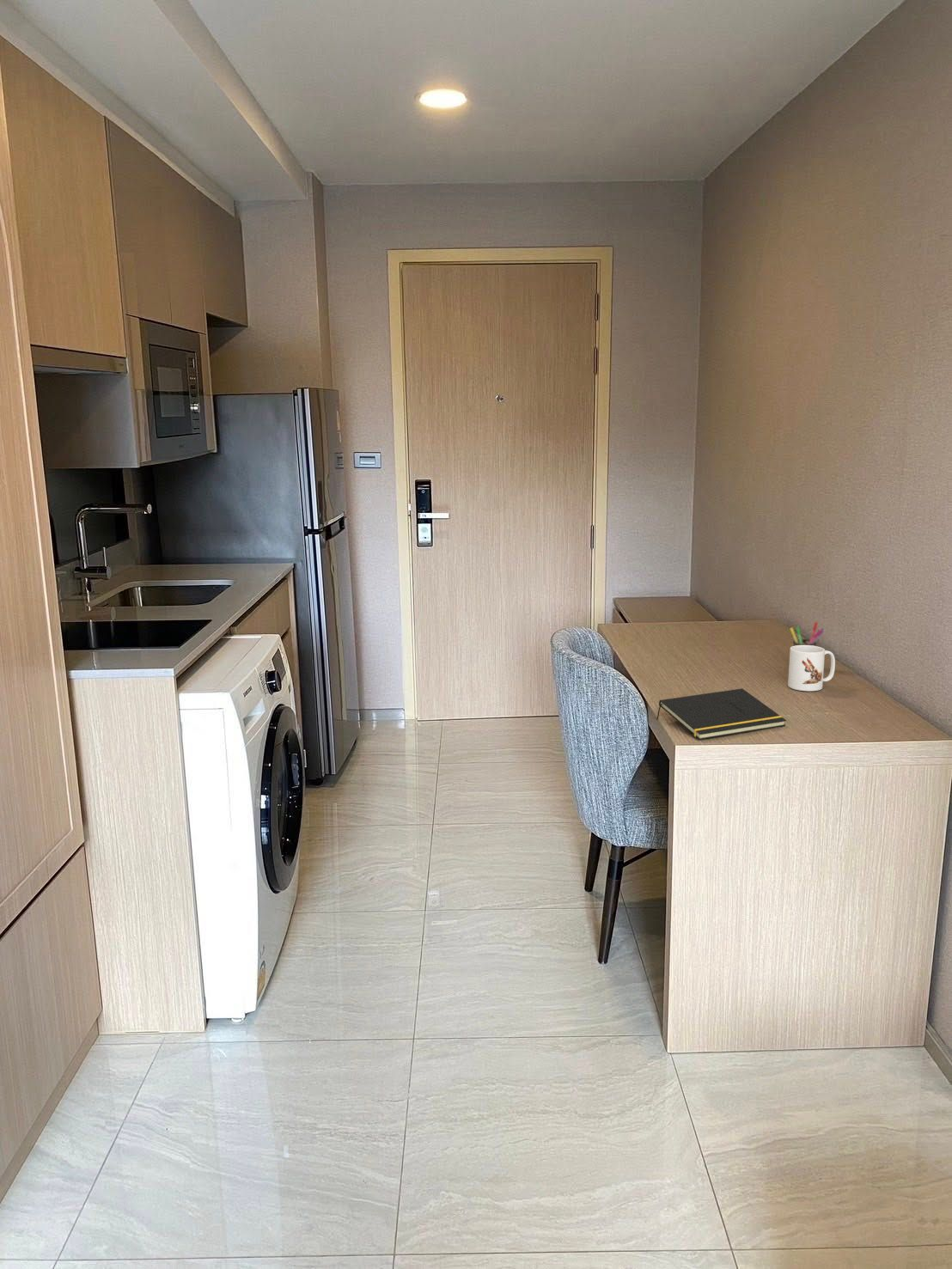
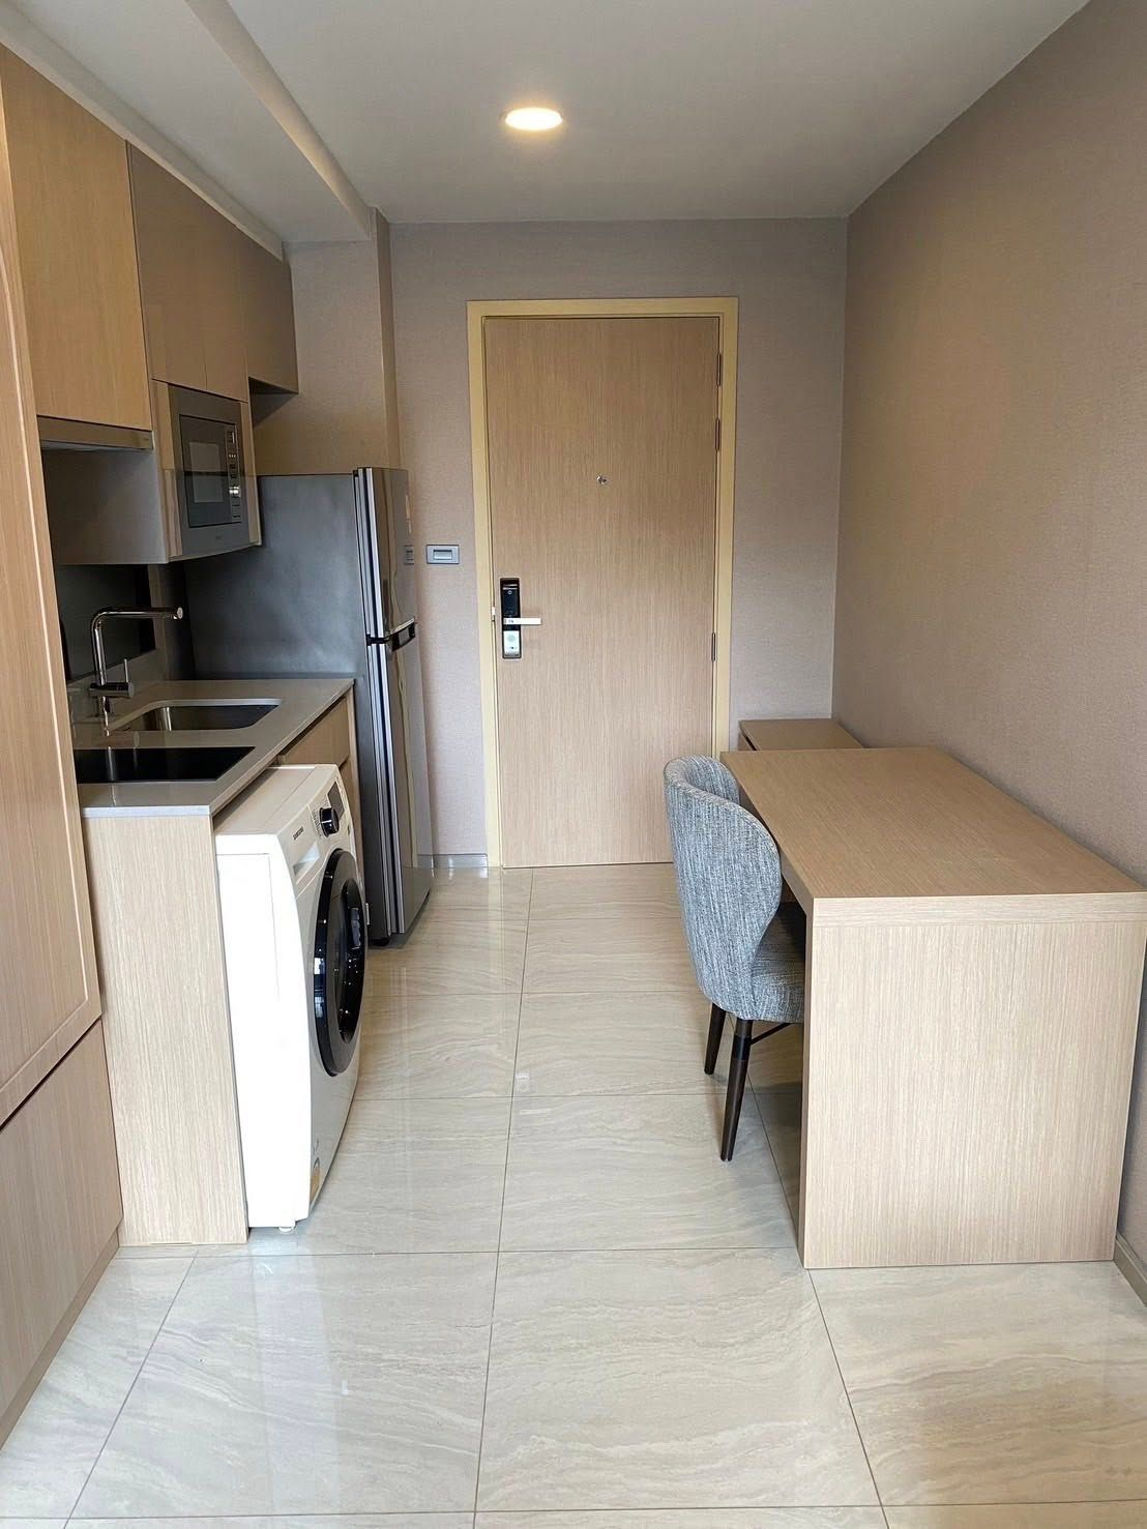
- mug [787,645,836,692]
- notepad [656,687,787,741]
- pen holder [789,621,825,646]
